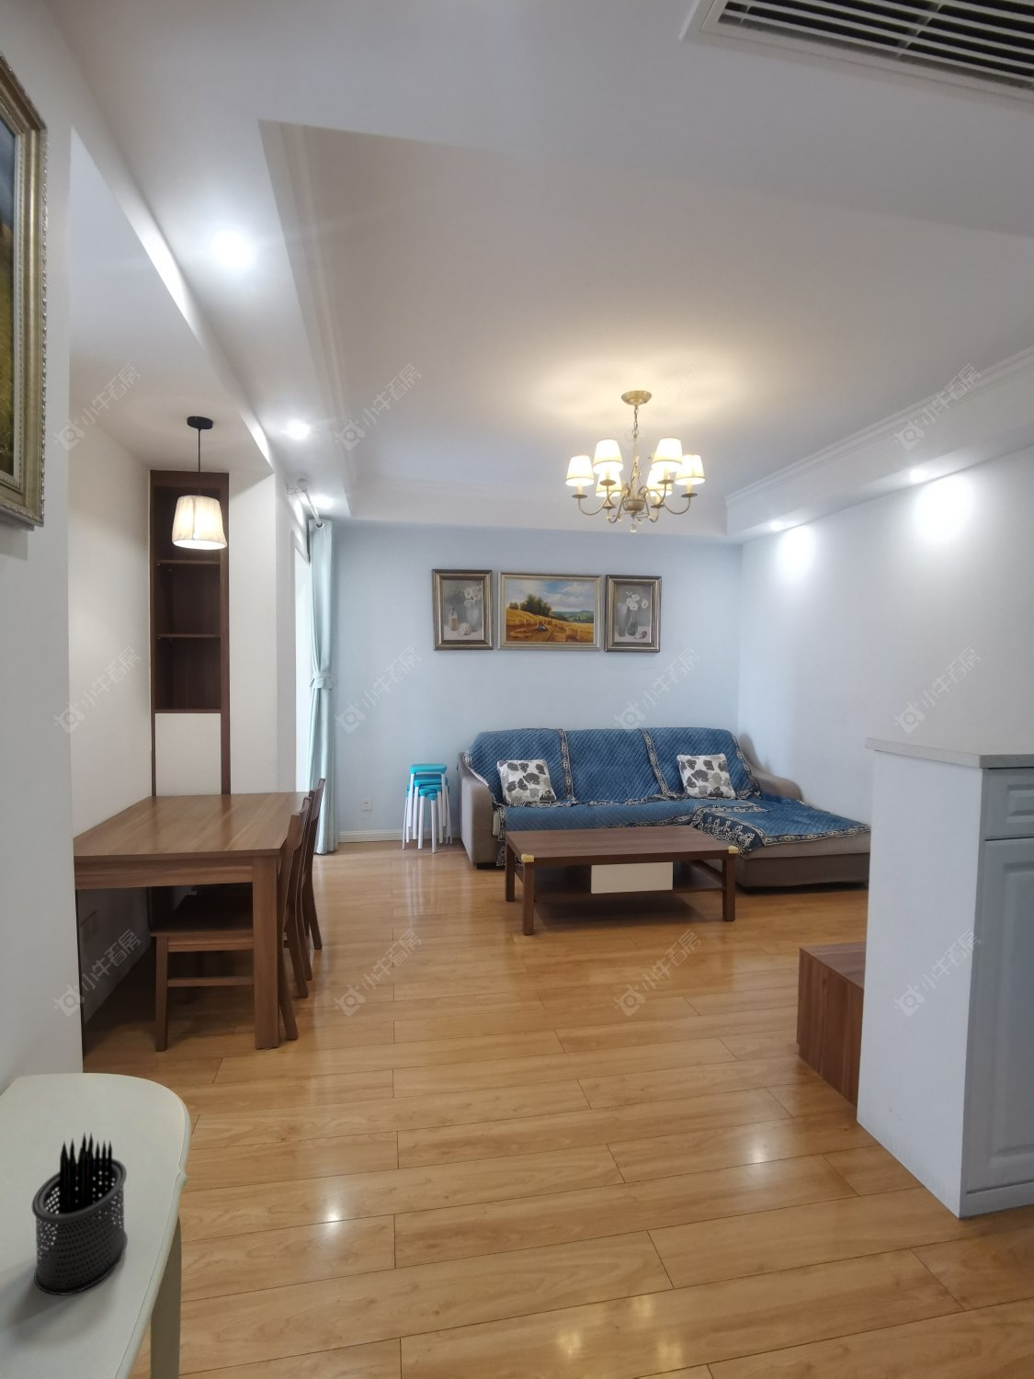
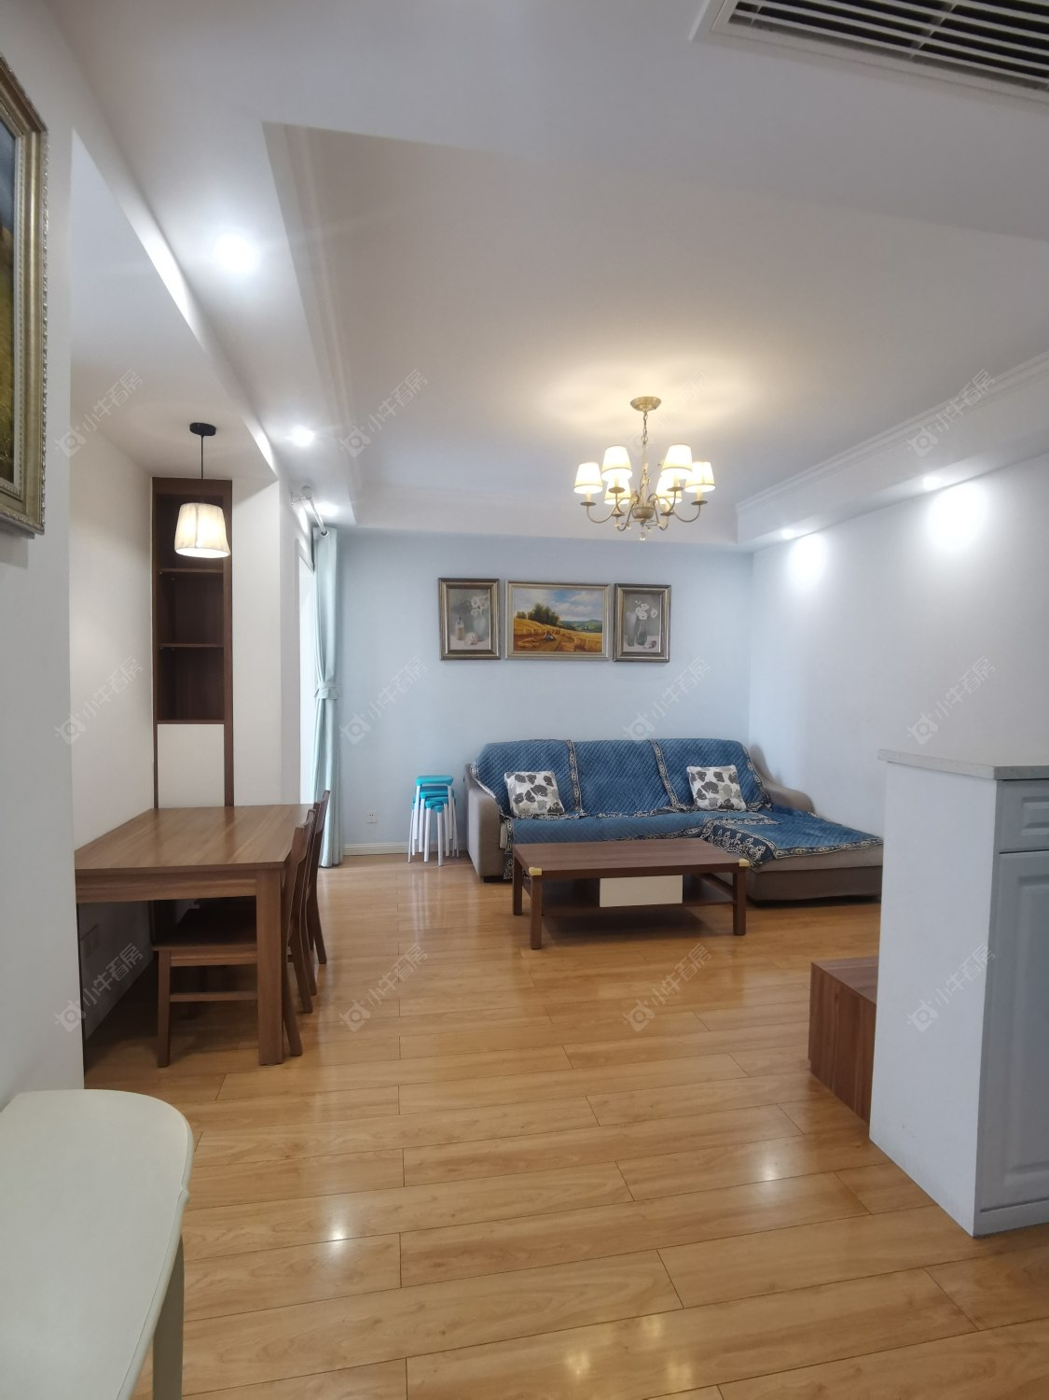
- pen holder [31,1131,128,1295]
